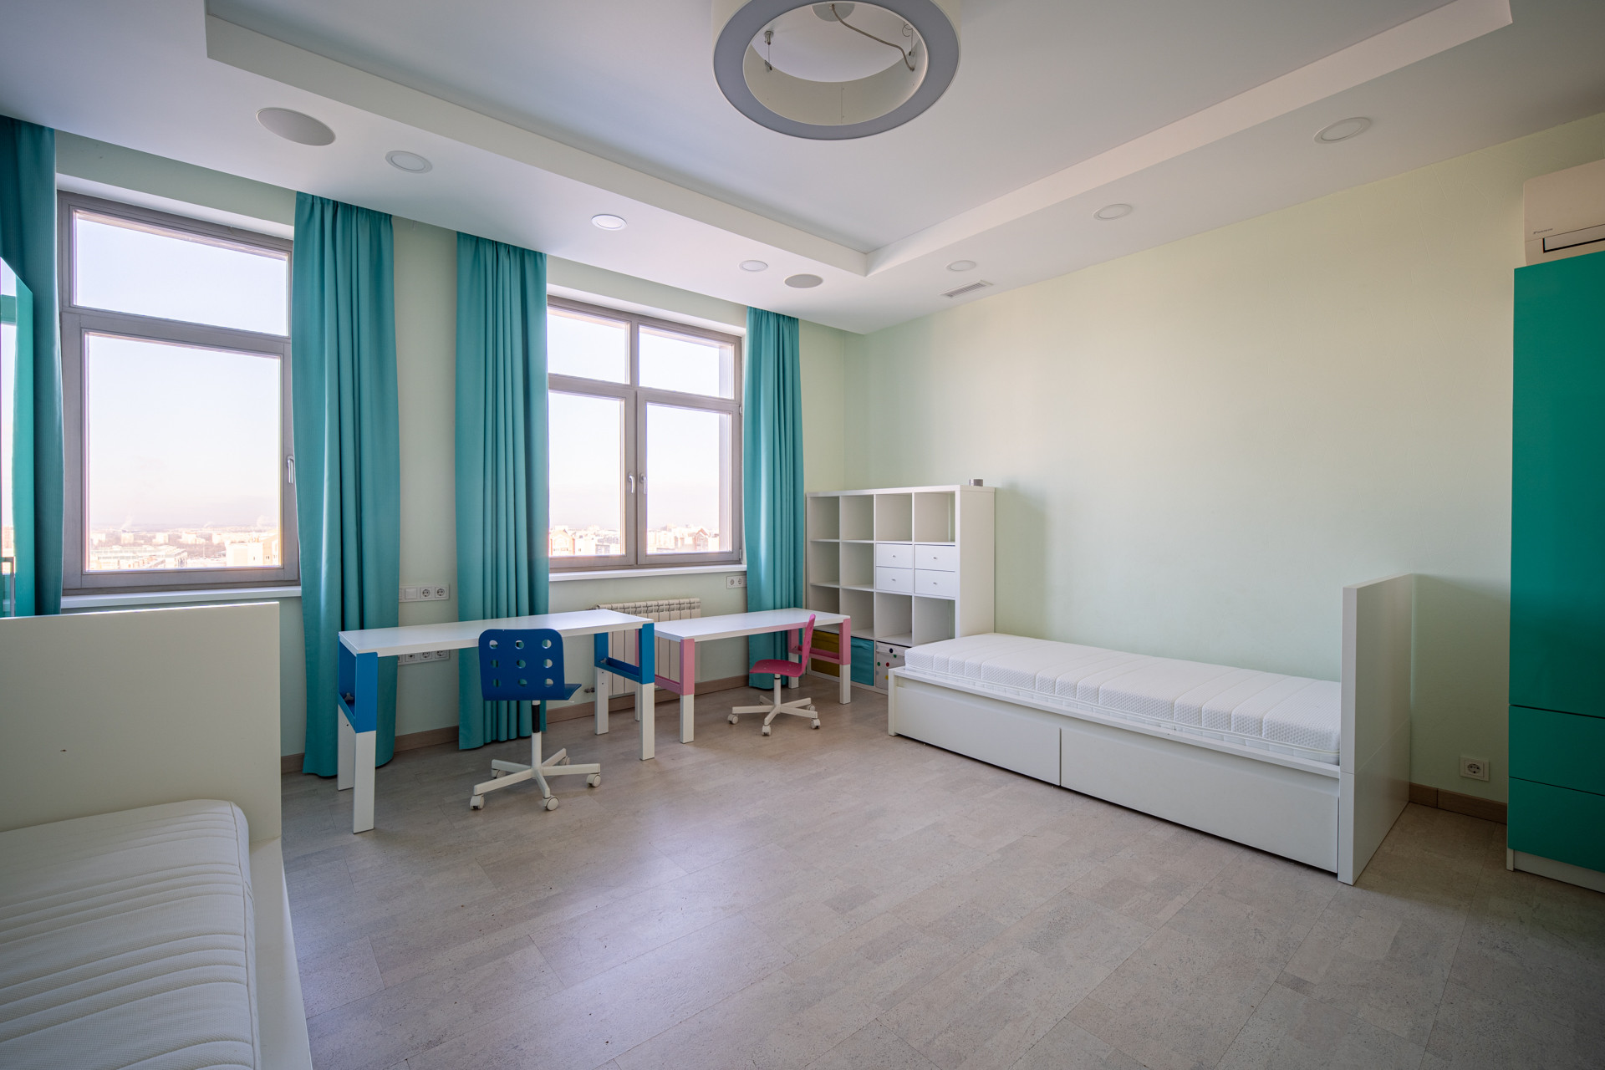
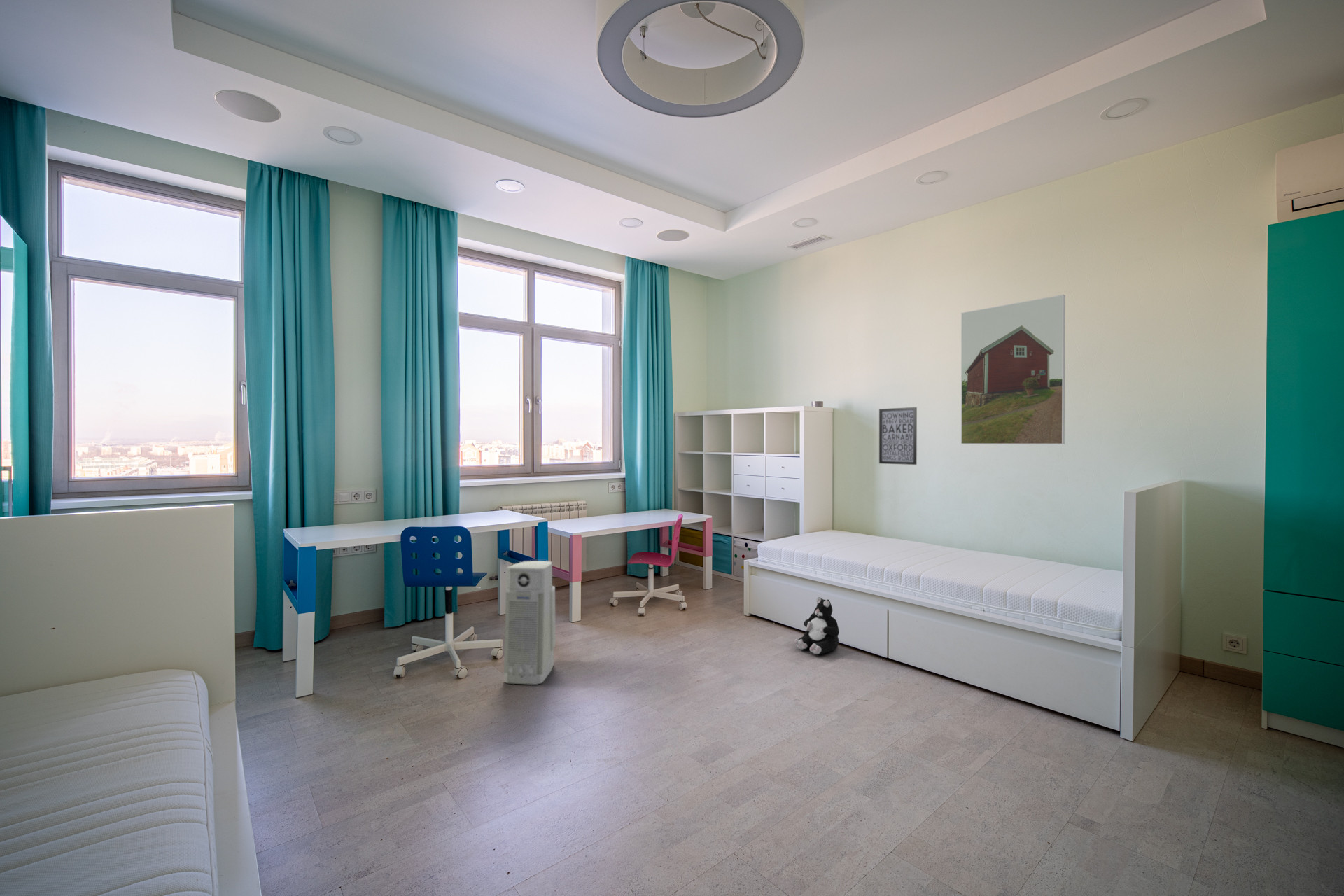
+ air purifier [503,560,556,685]
+ wall art [879,407,918,465]
+ plush toy [794,597,840,655]
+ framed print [960,294,1066,445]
